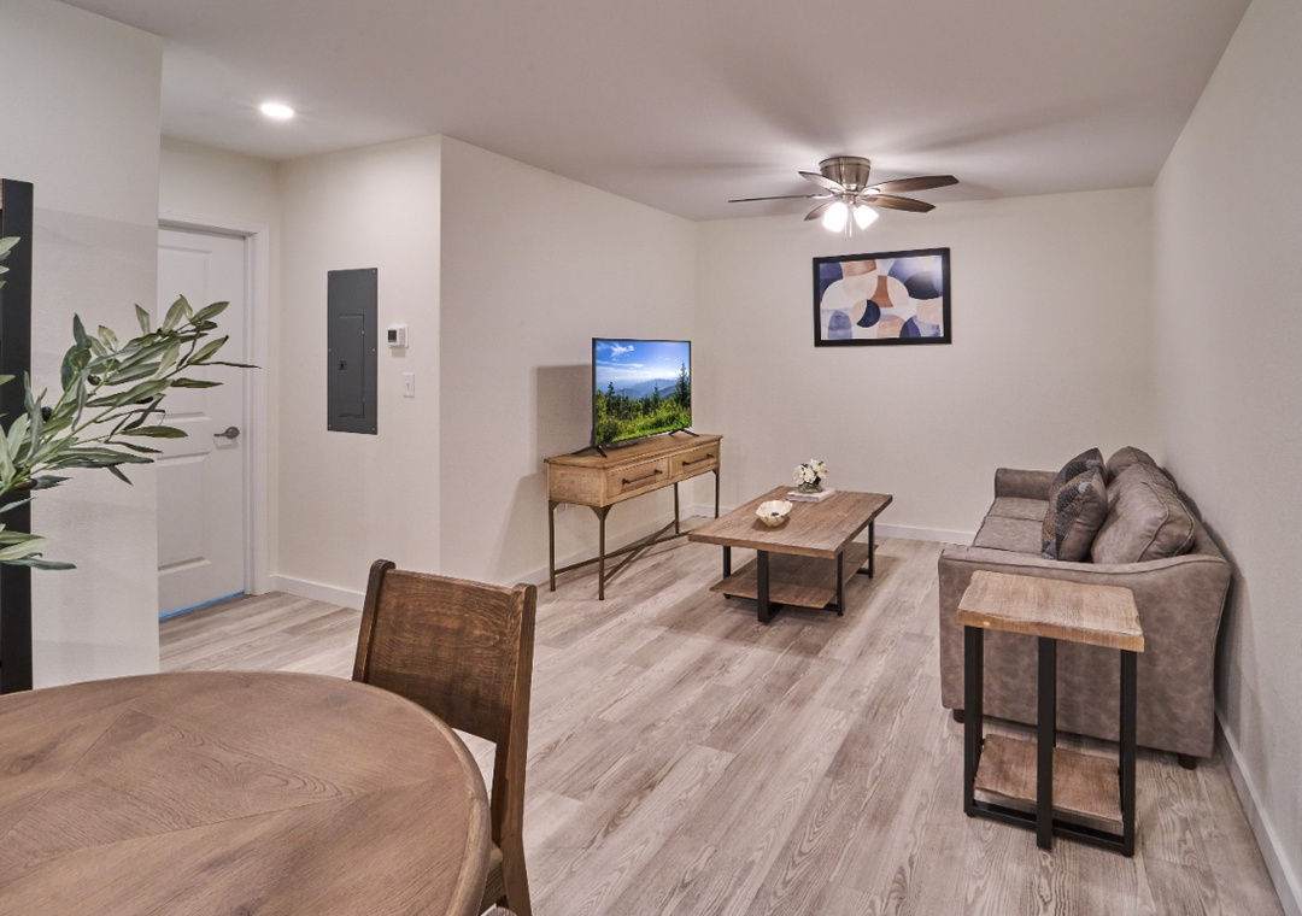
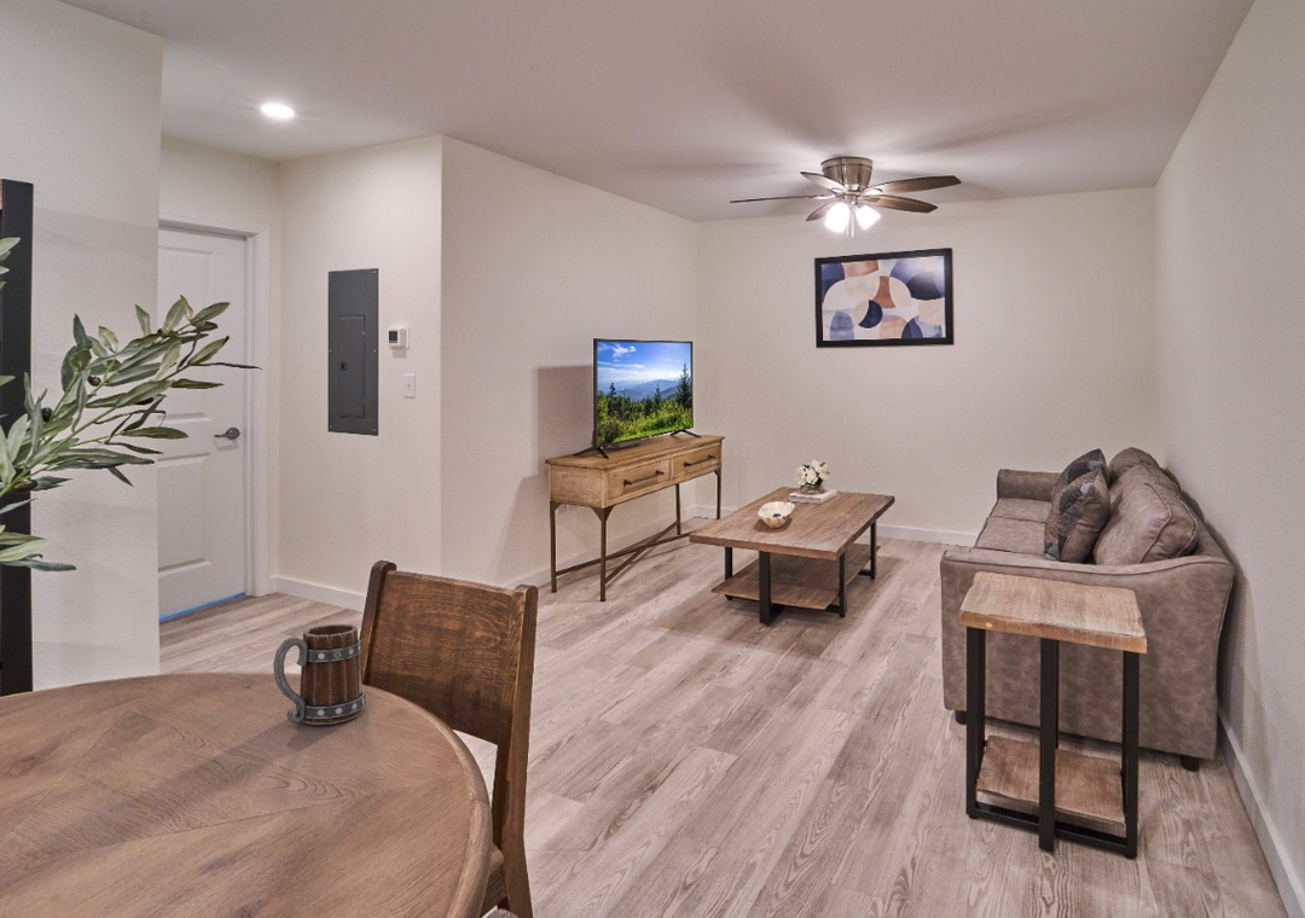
+ mug [272,623,367,726]
